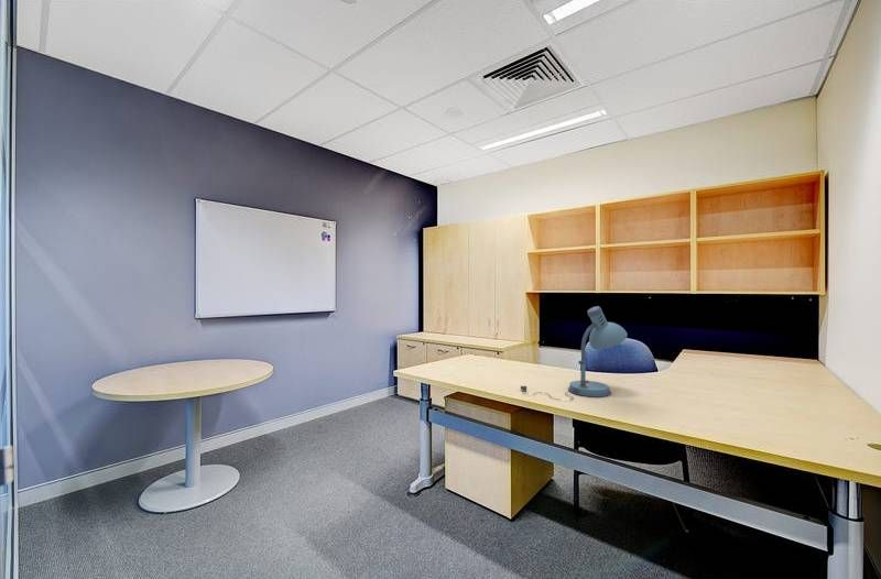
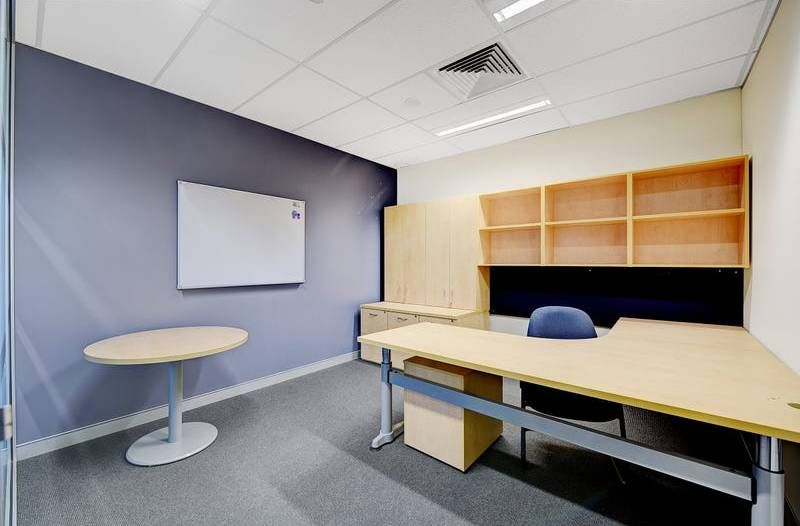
- desk lamp [520,305,629,401]
